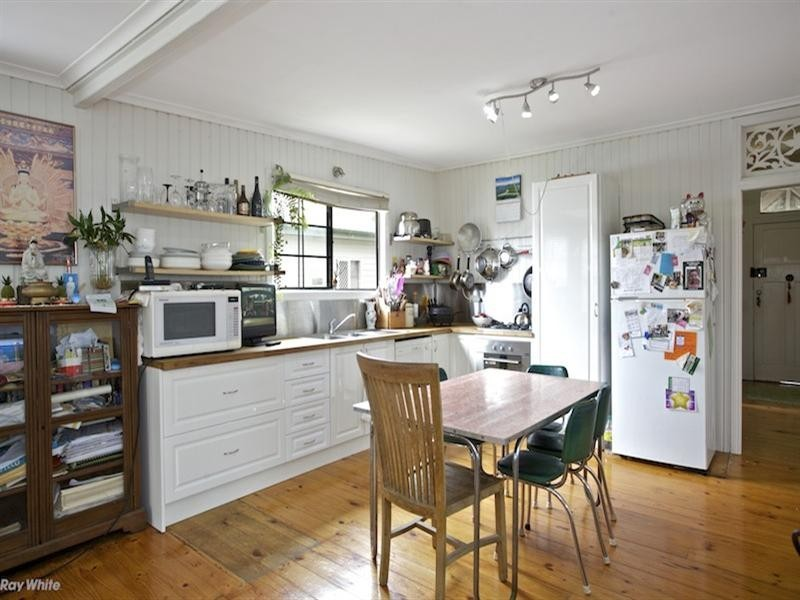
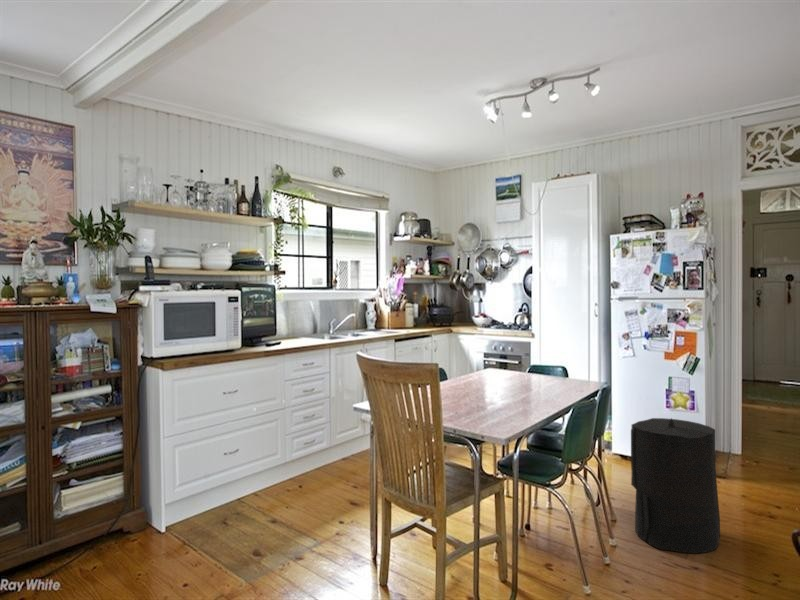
+ trash can [630,417,721,554]
